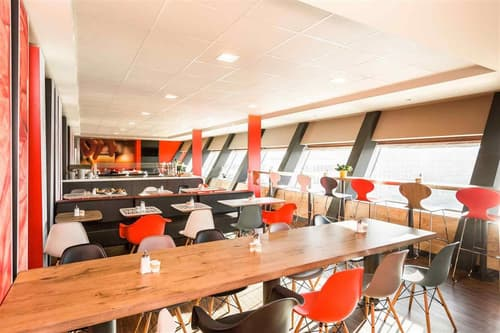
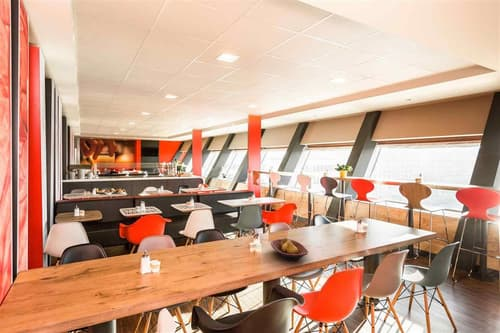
+ fruit bowl [270,237,309,262]
